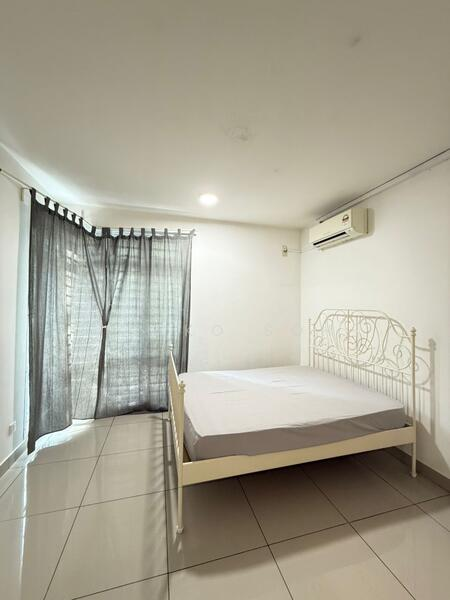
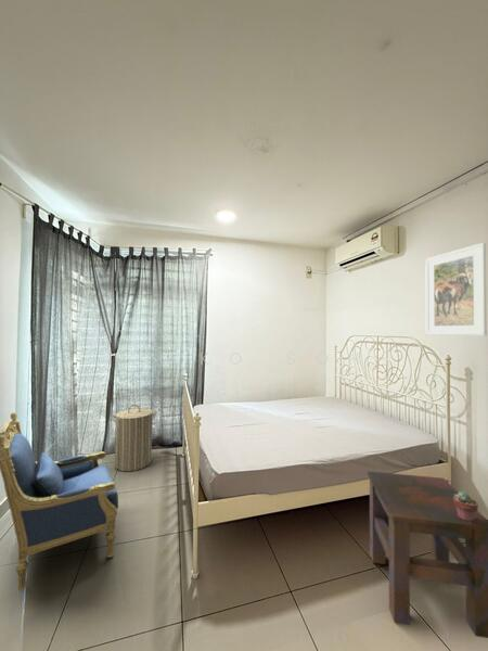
+ armchair [0,411,119,591]
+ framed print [424,242,488,336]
+ side table [367,470,488,639]
+ laundry hamper [111,404,158,472]
+ potted succulent [453,490,479,523]
